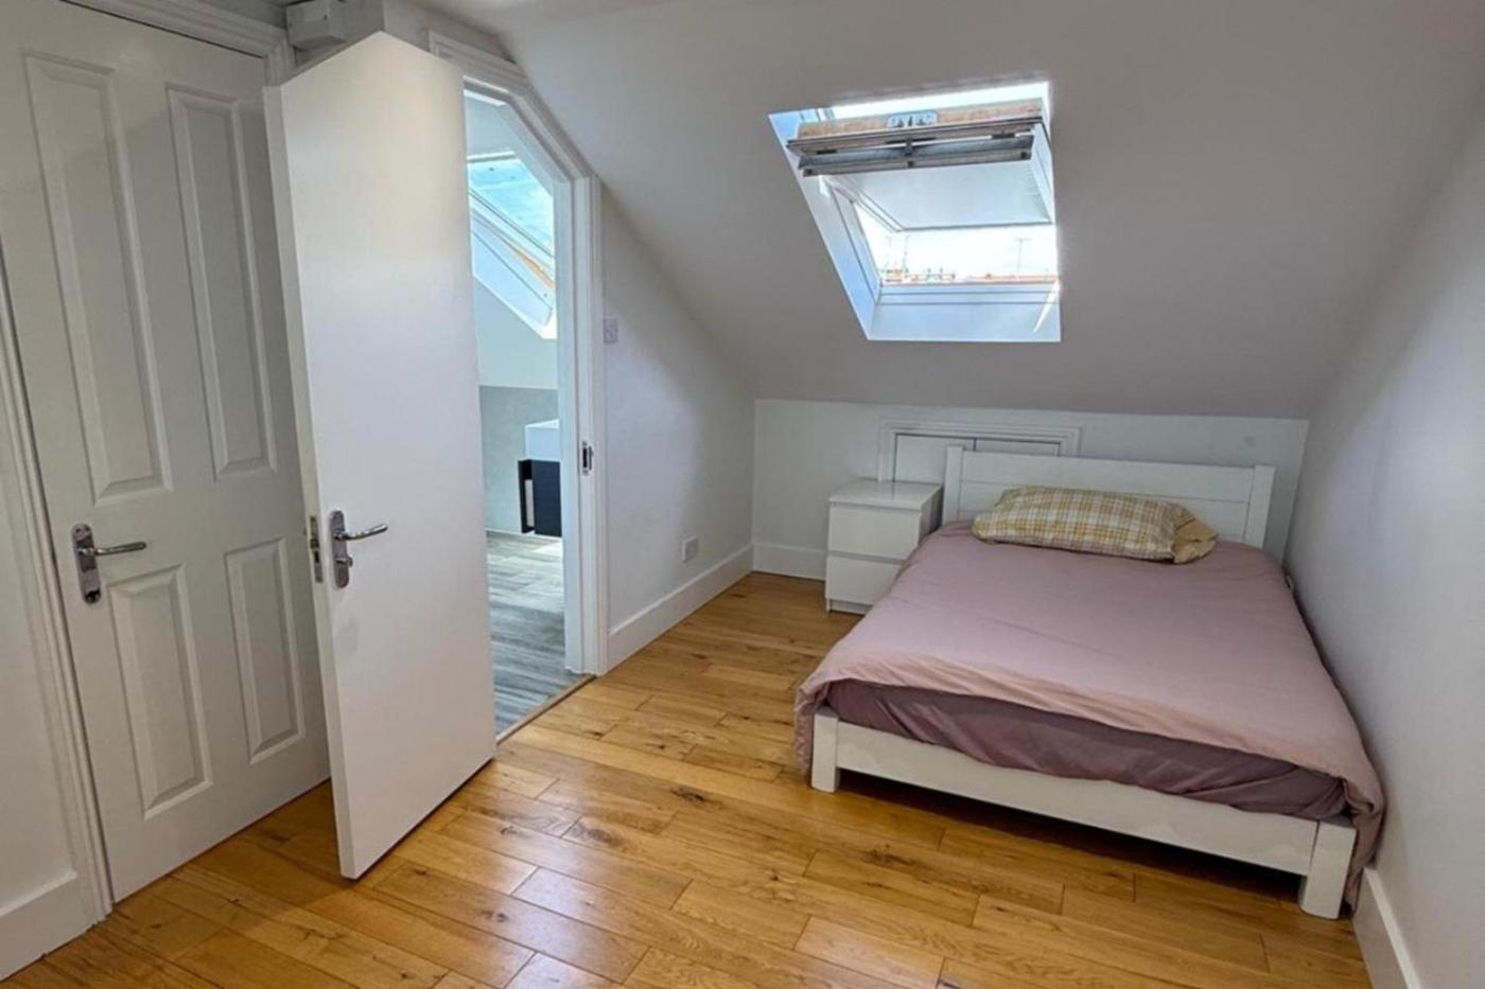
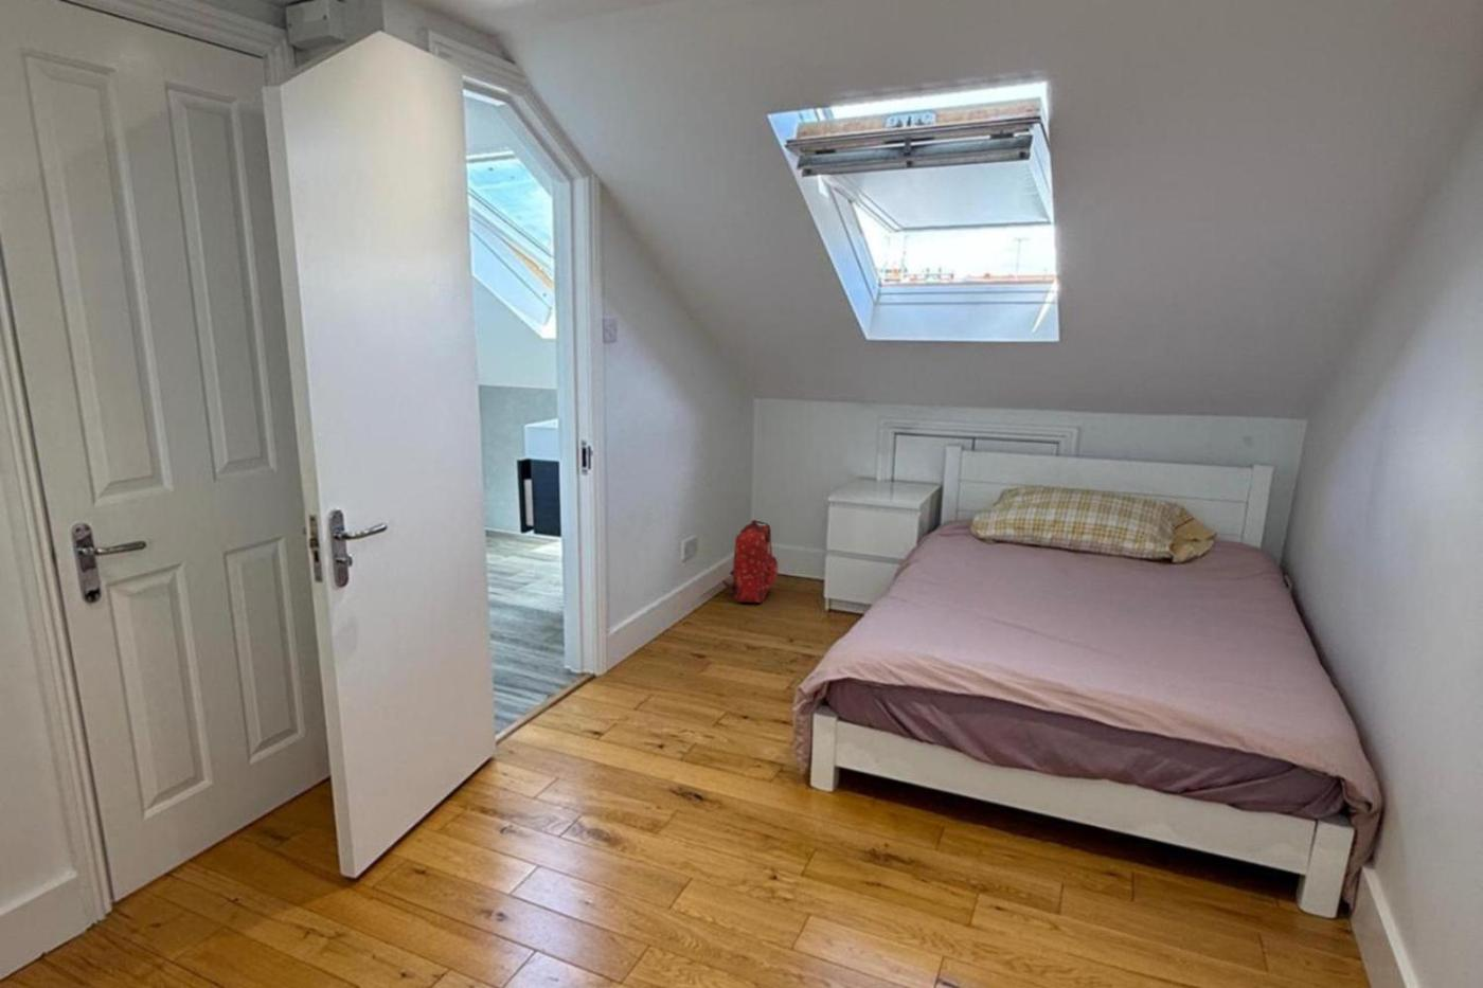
+ backpack [721,519,780,603]
